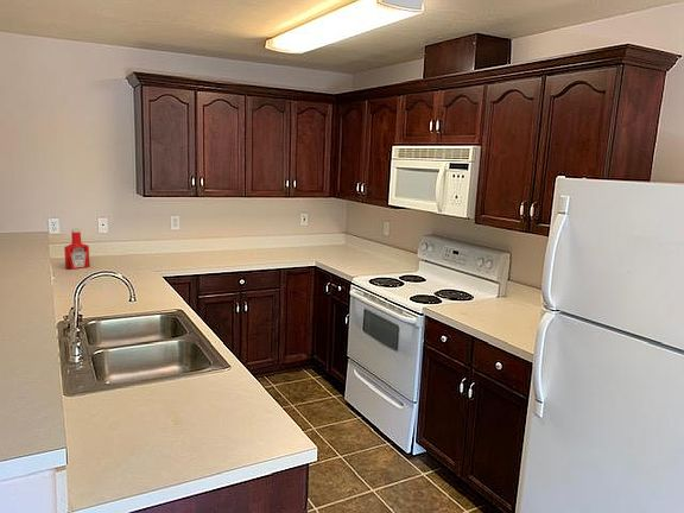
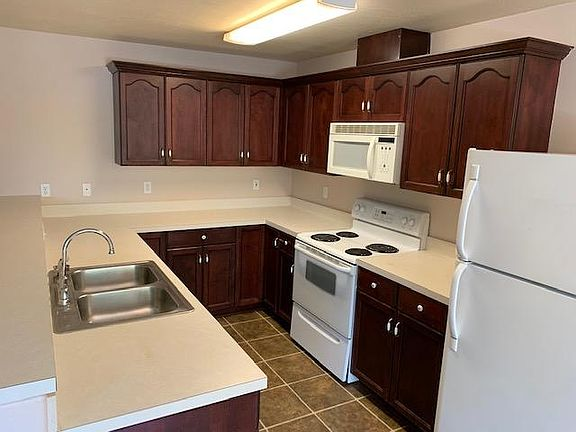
- soap bottle [63,228,90,271]
